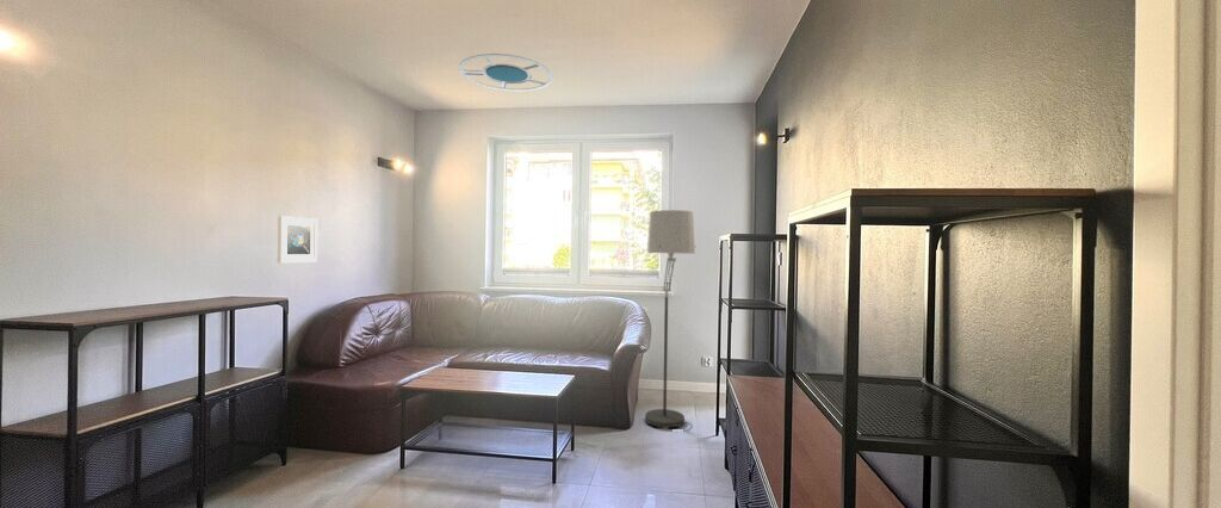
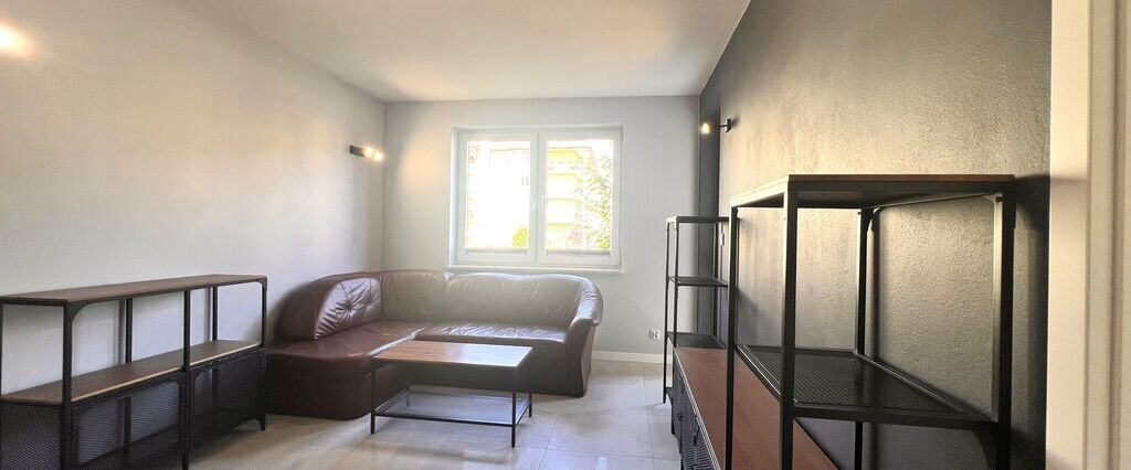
- floor lamp [644,209,696,432]
- ceiling lamp [458,52,554,92]
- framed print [277,215,318,265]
